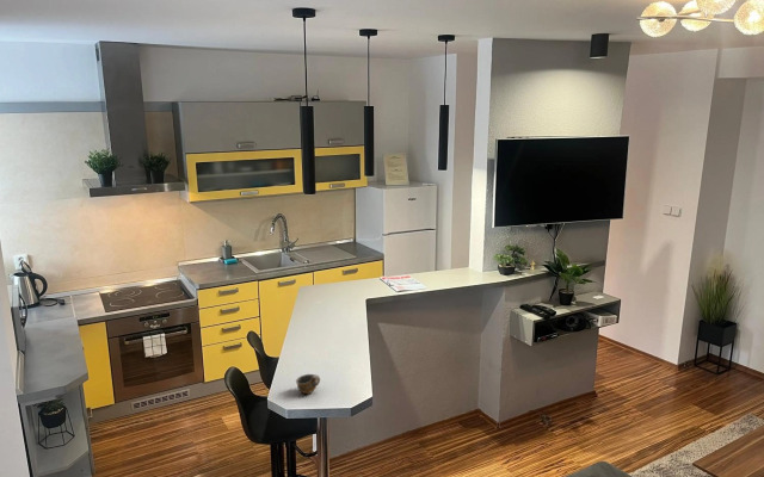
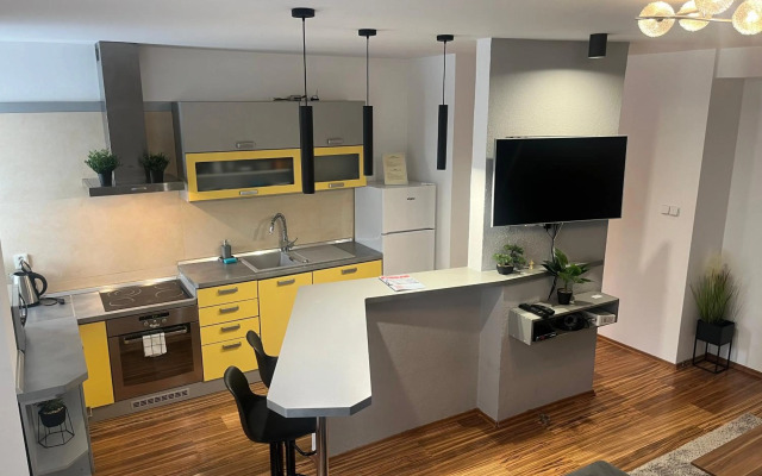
- cup [295,373,321,395]
